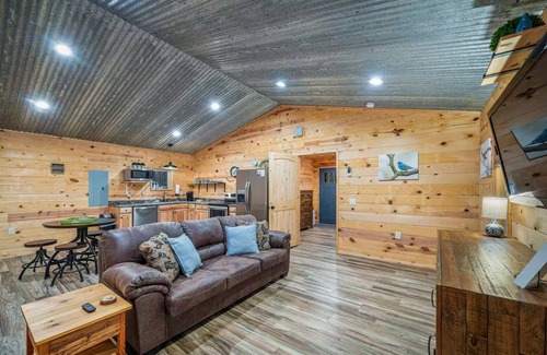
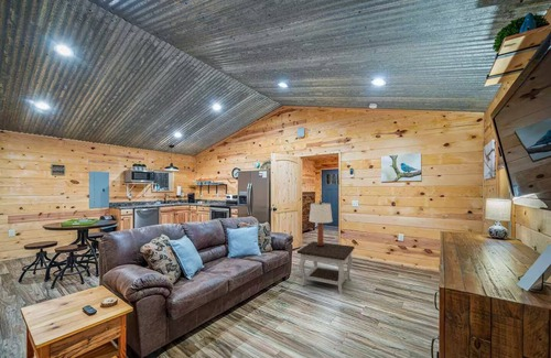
+ side table [296,240,356,295]
+ lamp [309,200,334,247]
